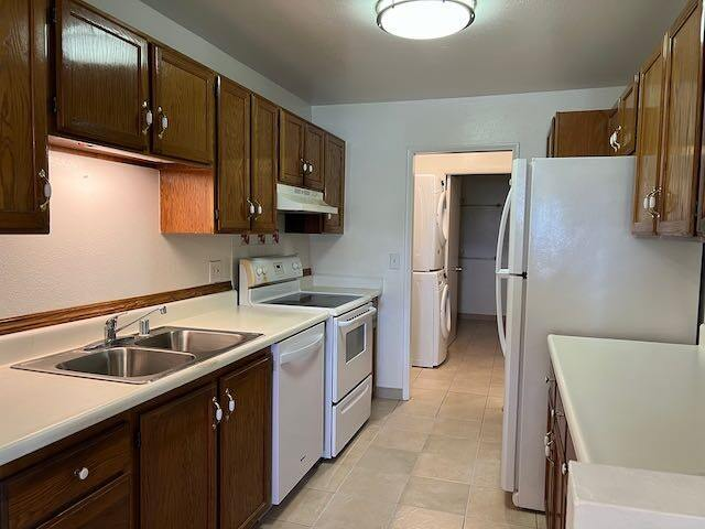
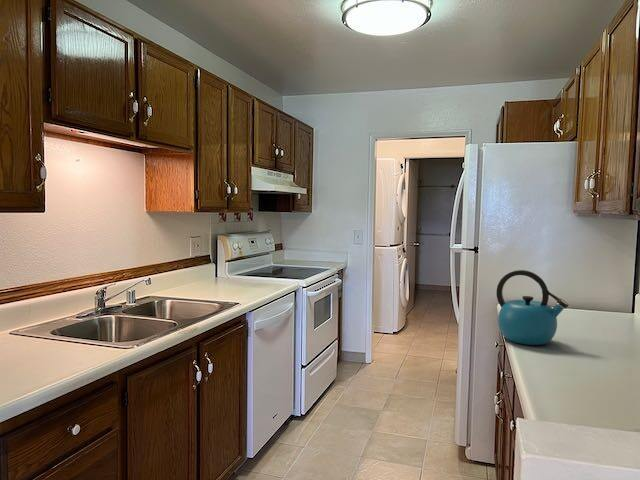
+ kettle [495,269,570,346]
